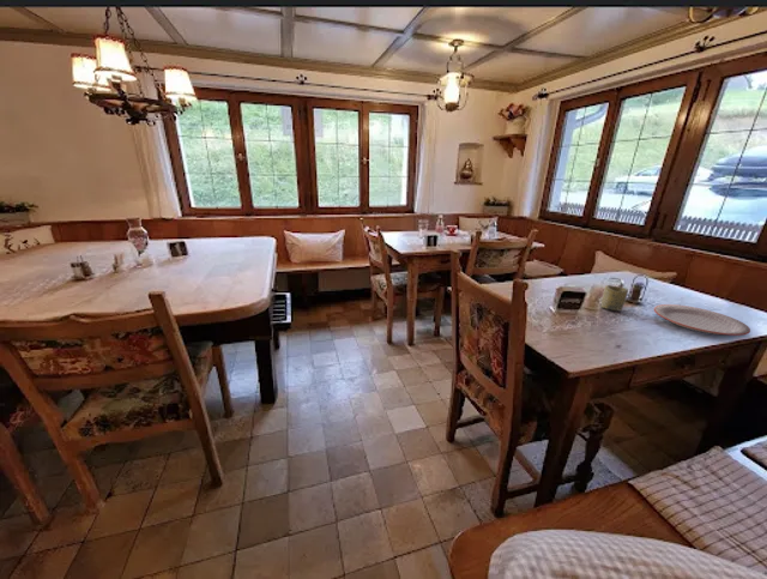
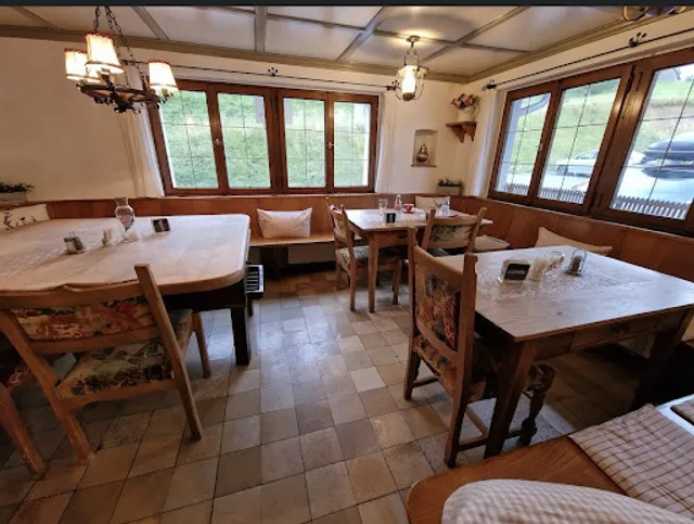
- plate [653,303,751,337]
- cup [600,284,629,312]
